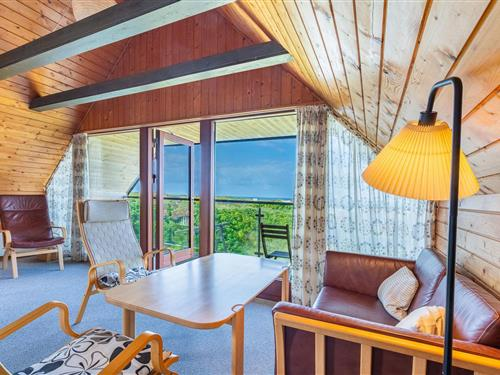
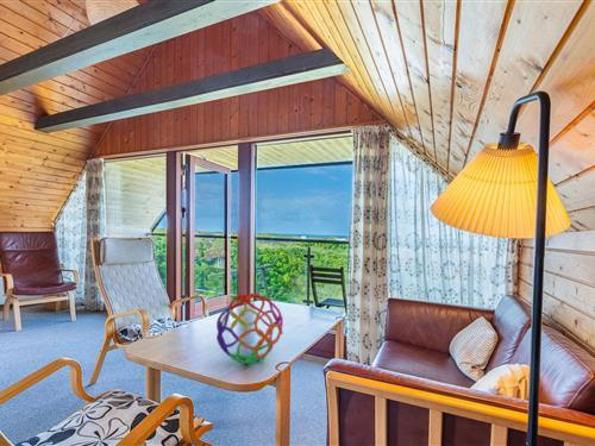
+ decorative orb [215,293,284,365]
